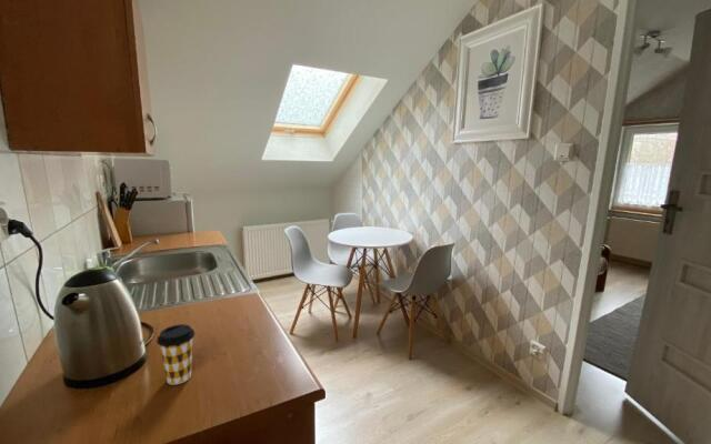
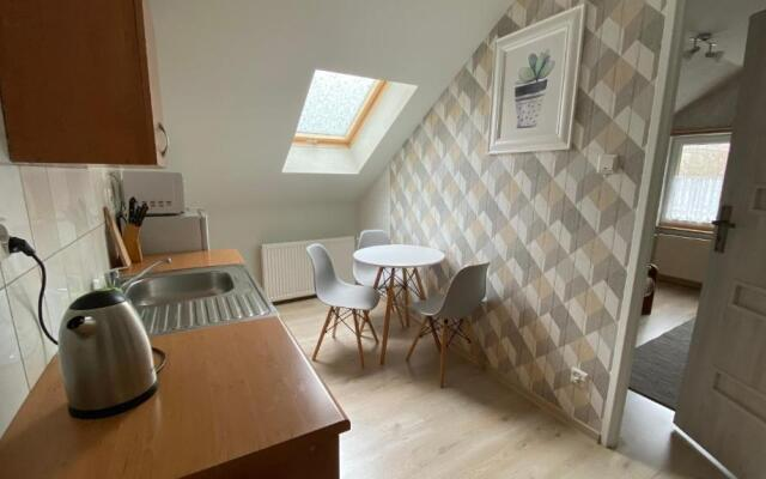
- coffee cup [156,323,196,386]
